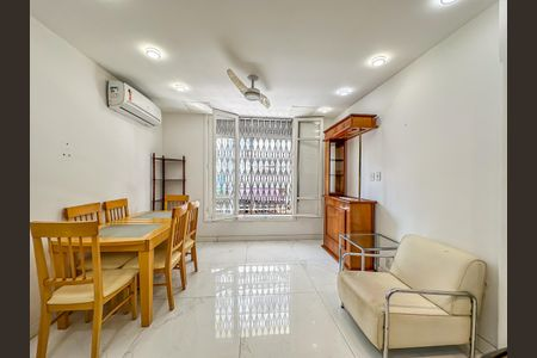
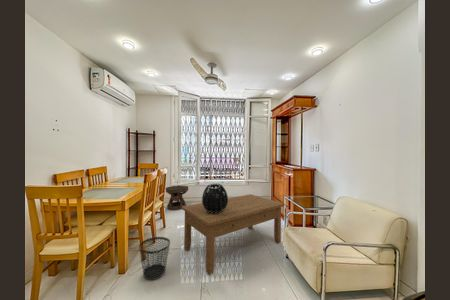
+ wastebasket [138,236,171,281]
+ side table [165,185,189,211]
+ decorative sphere [201,182,229,213]
+ coffee table [181,193,285,275]
